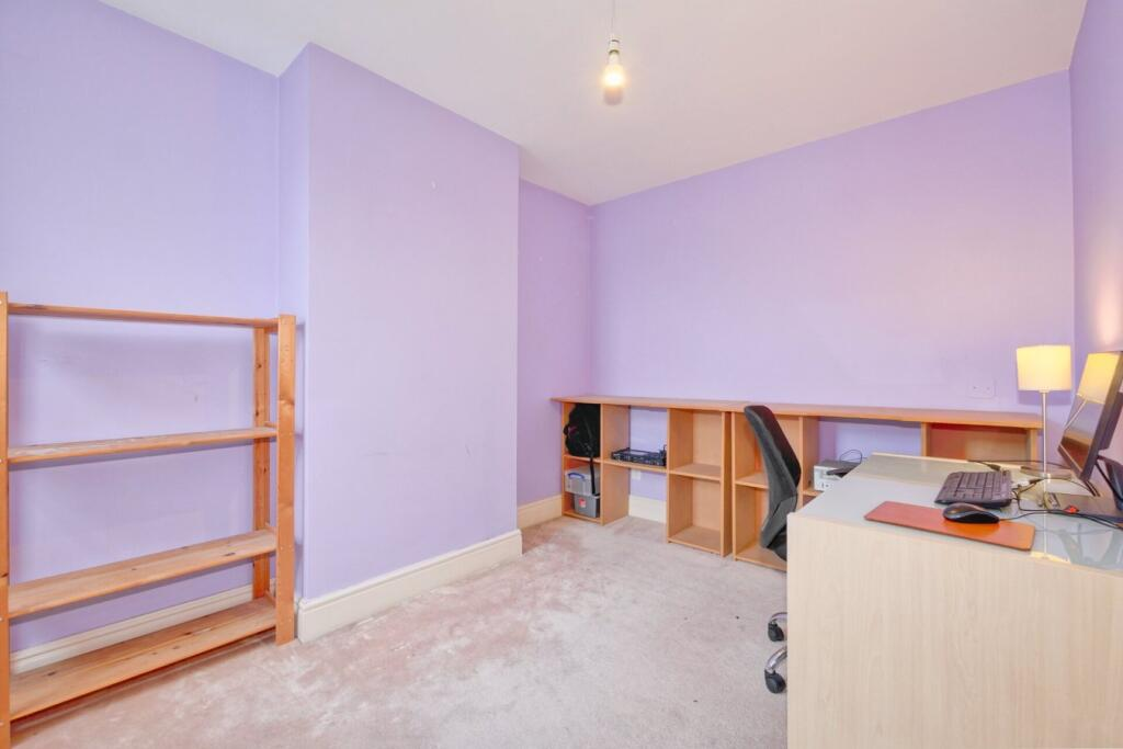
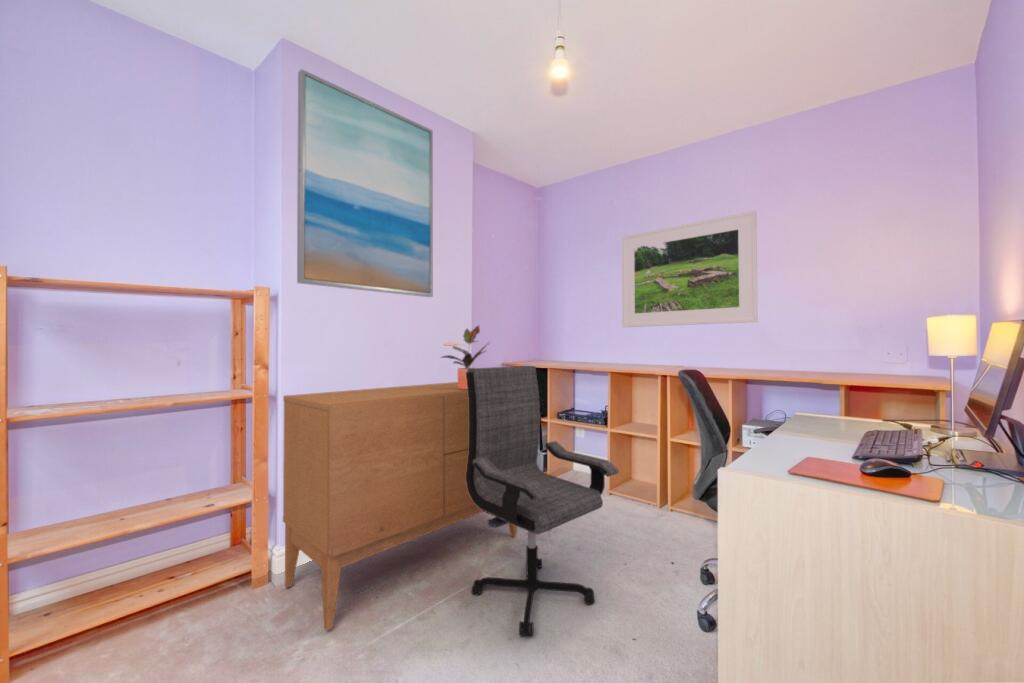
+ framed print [621,209,759,328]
+ wall art [296,68,434,298]
+ sideboard [282,381,518,631]
+ potted plant [439,324,491,389]
+ office chair [466,365,620,637]
